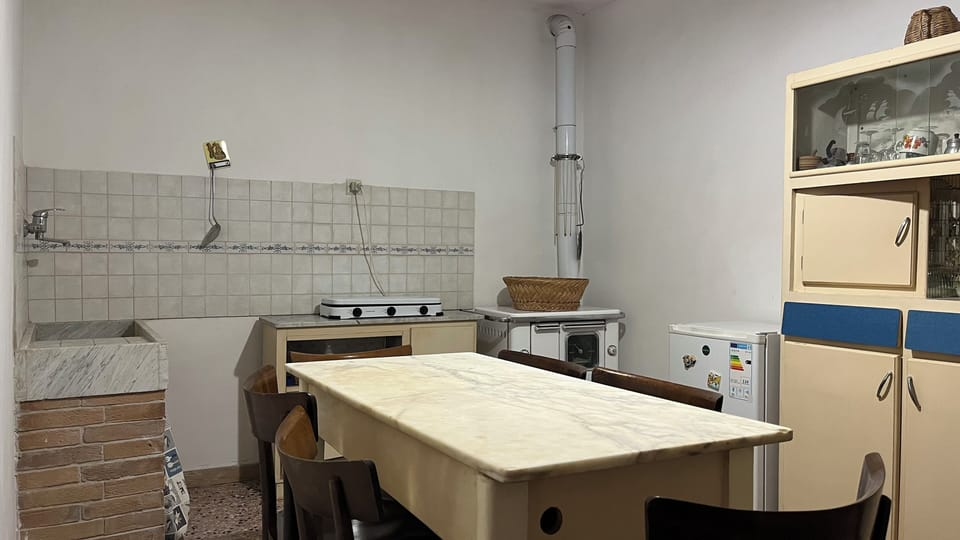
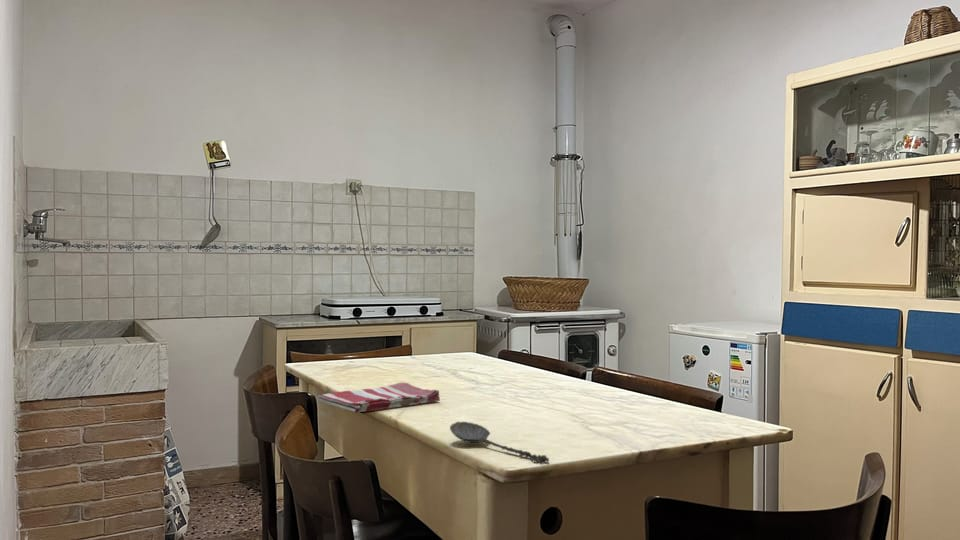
+ spoon [449,421,550,463]
+ dish towel [316,381,441,414]
